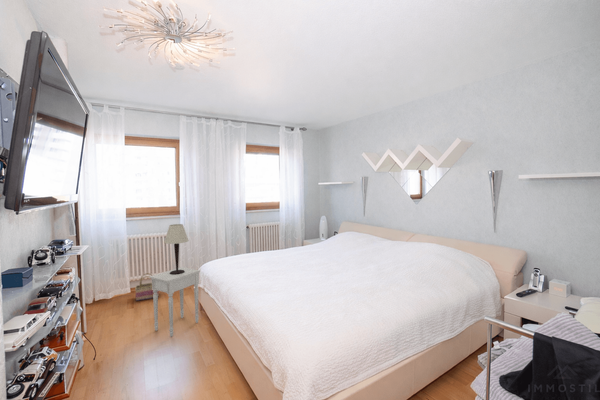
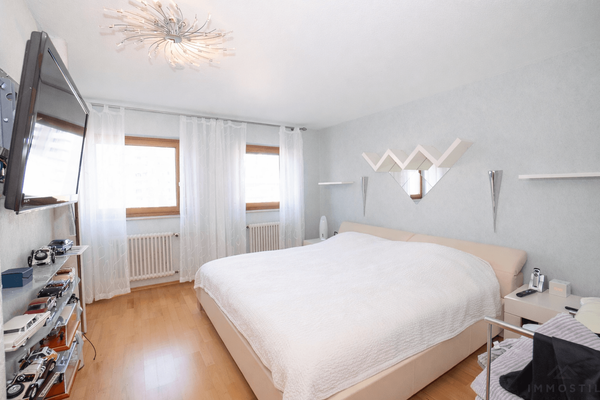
- basket [134,272,160,302]
- nightstand [148,266,201,337]
- table lamp [163,223,189,275]
